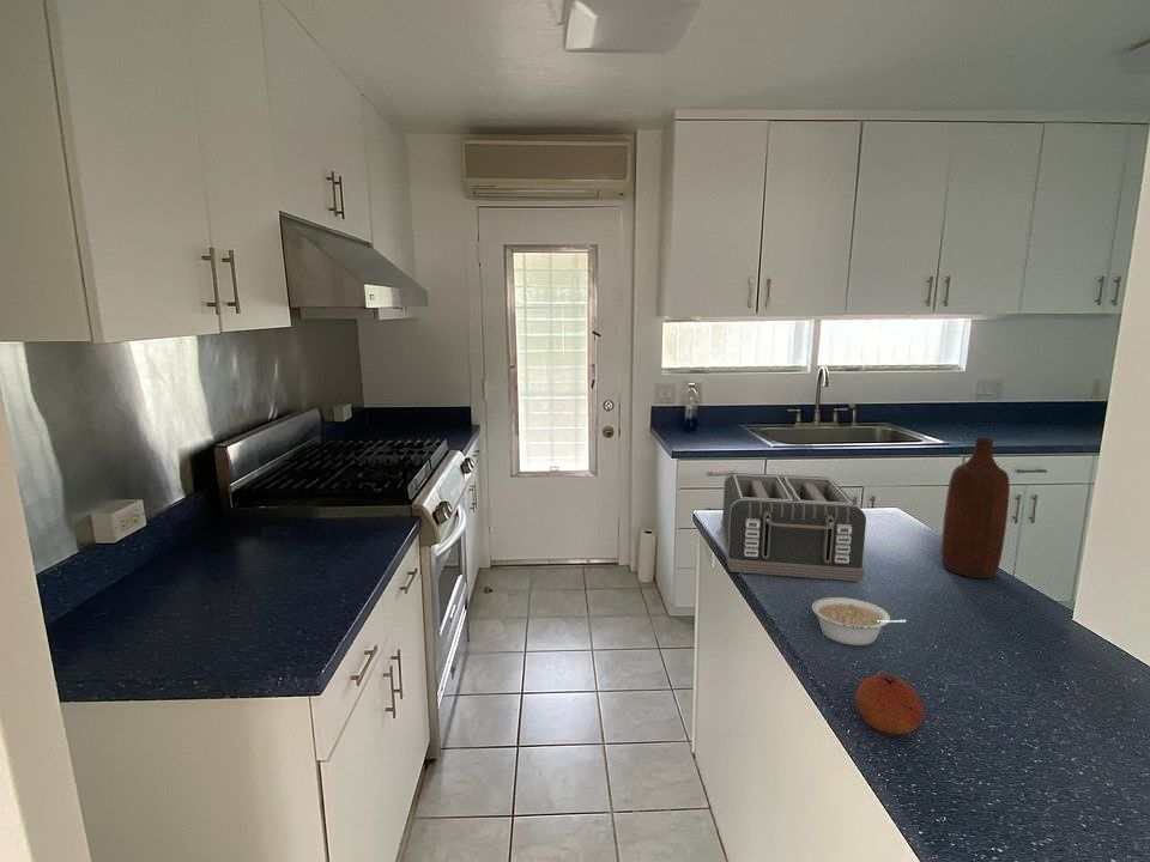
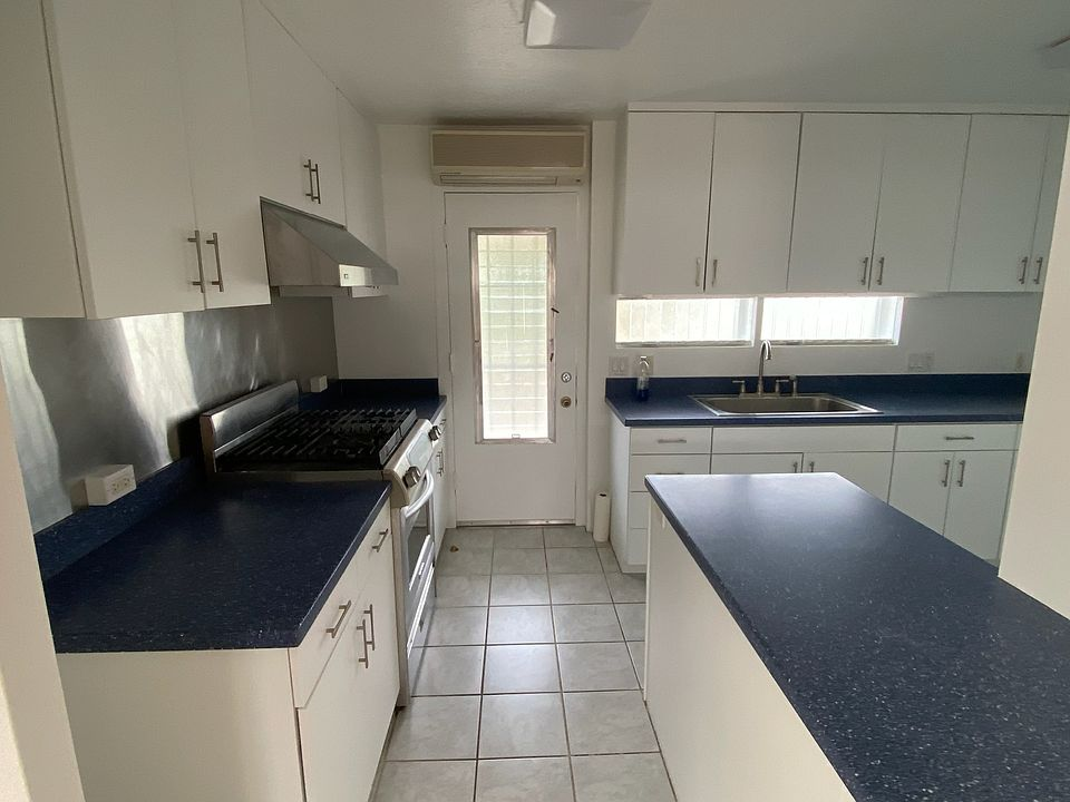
- legume [811,596,908,646]
- fruit [854,673,925,735]
- bottle [940,436,1011,579]
- toaster [720,472,867,582]
